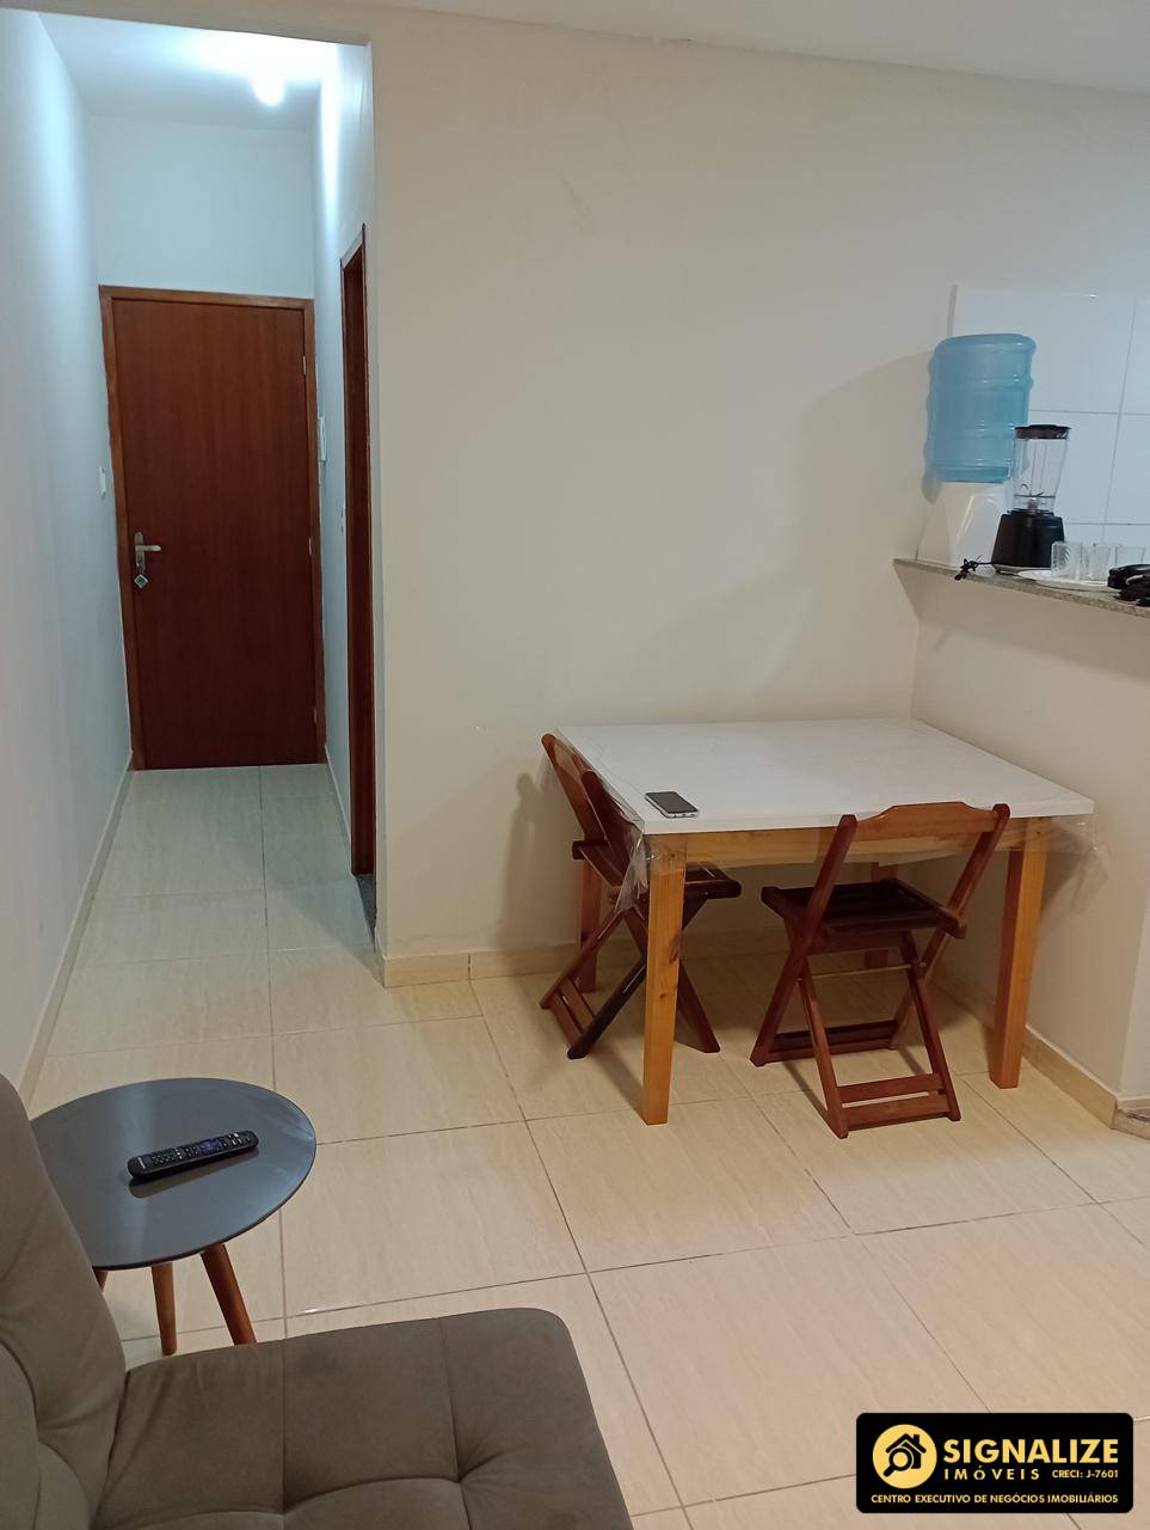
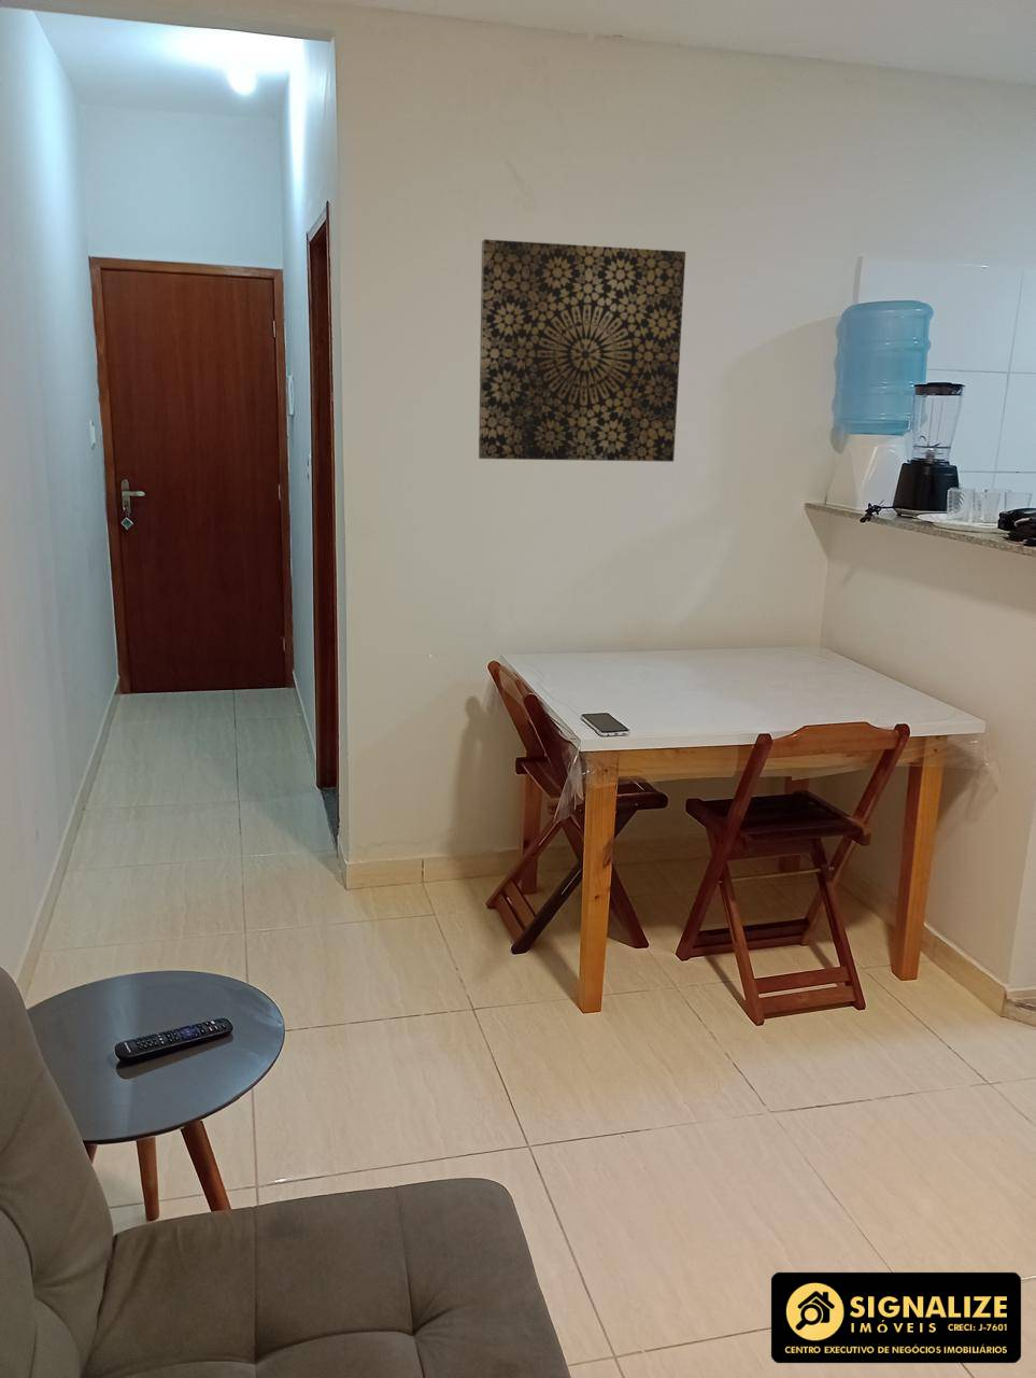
+ wall art [478,238,687,463]
